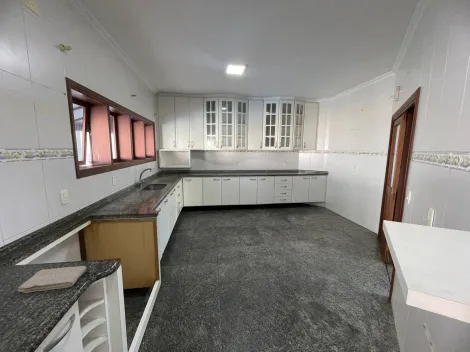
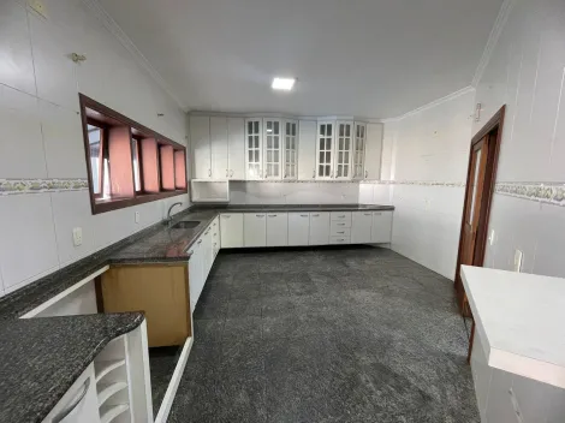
- washcloth [17,265,87,294]
